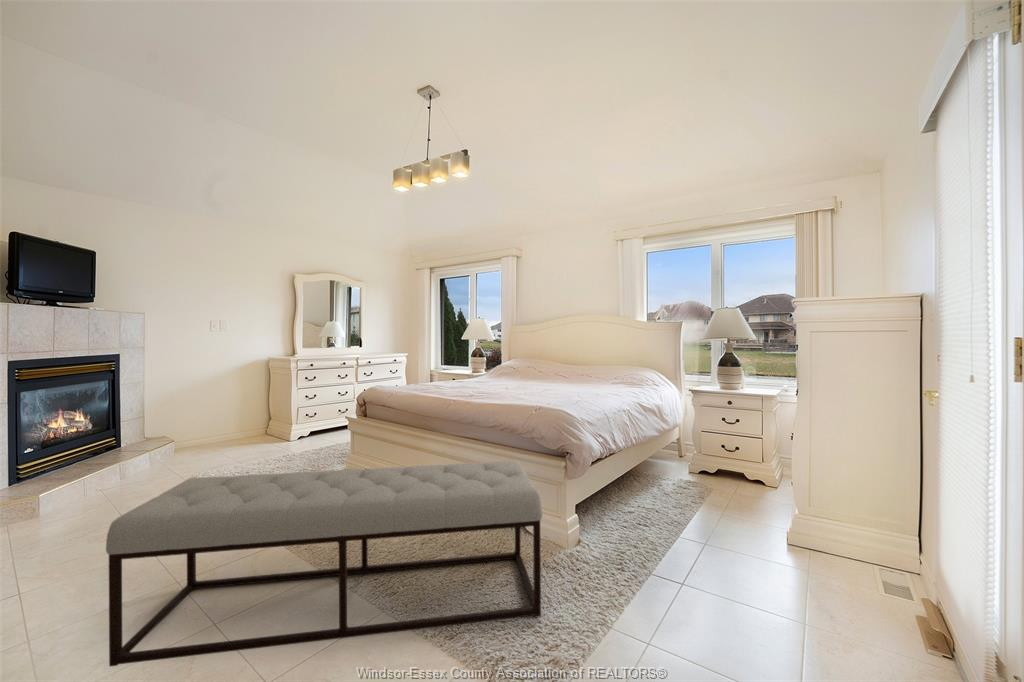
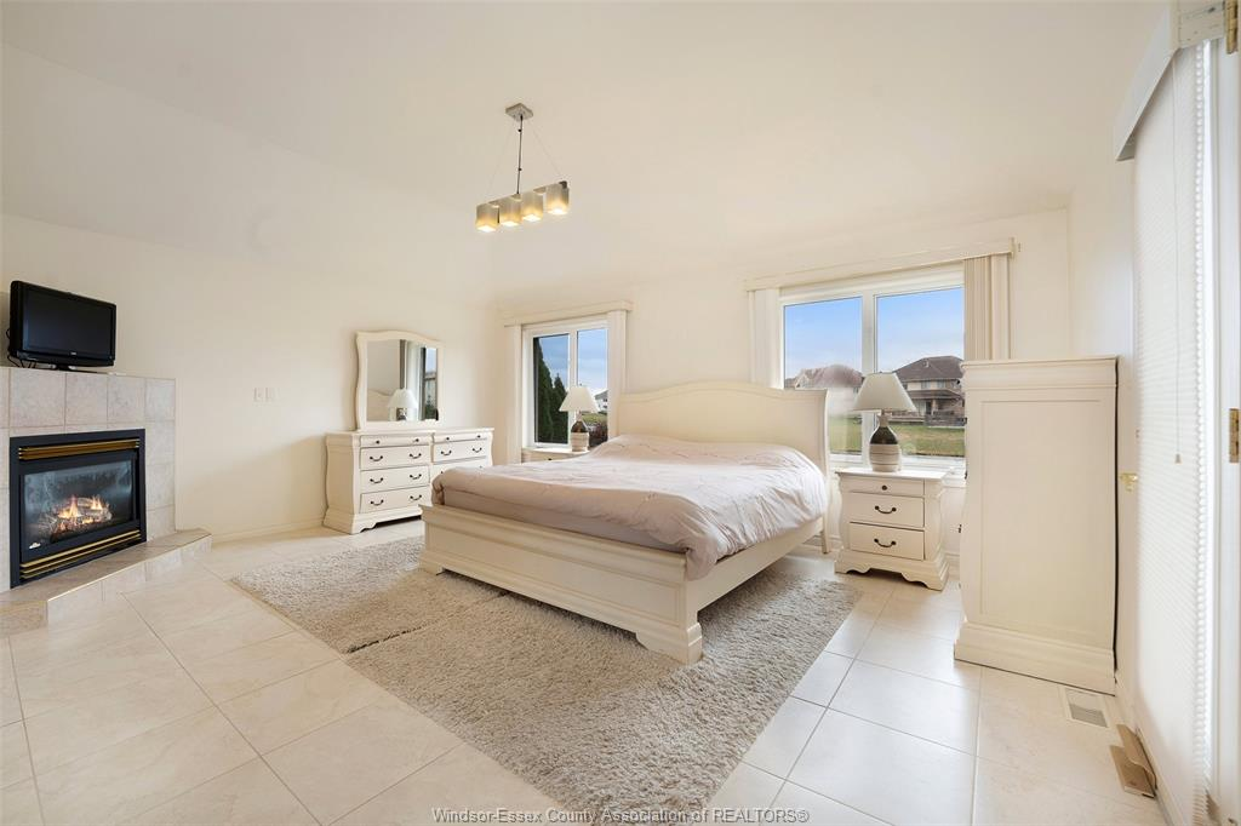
- bench [105,460,544,668]
